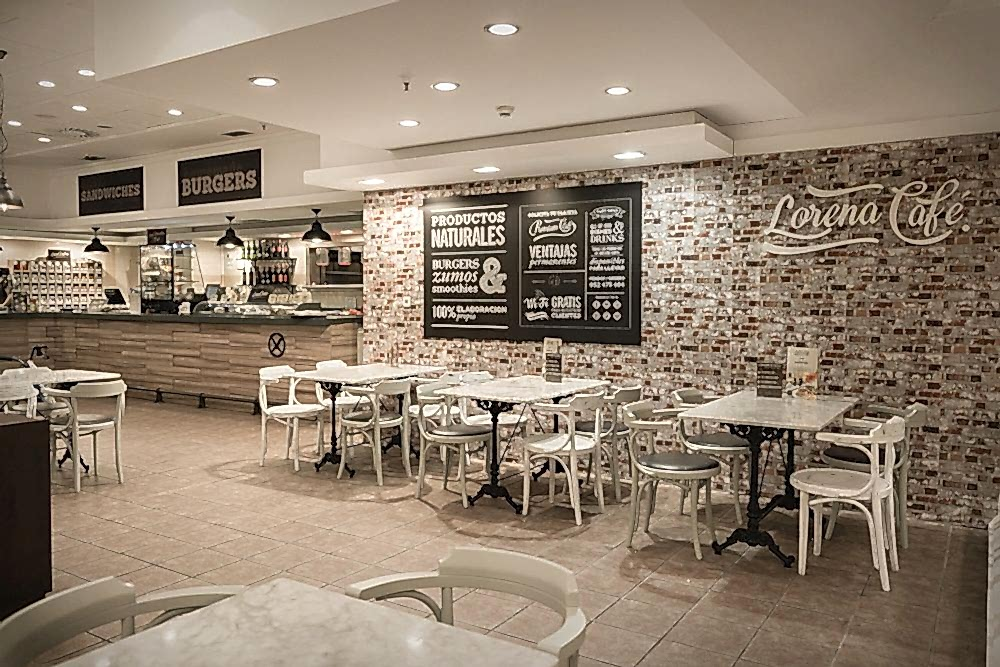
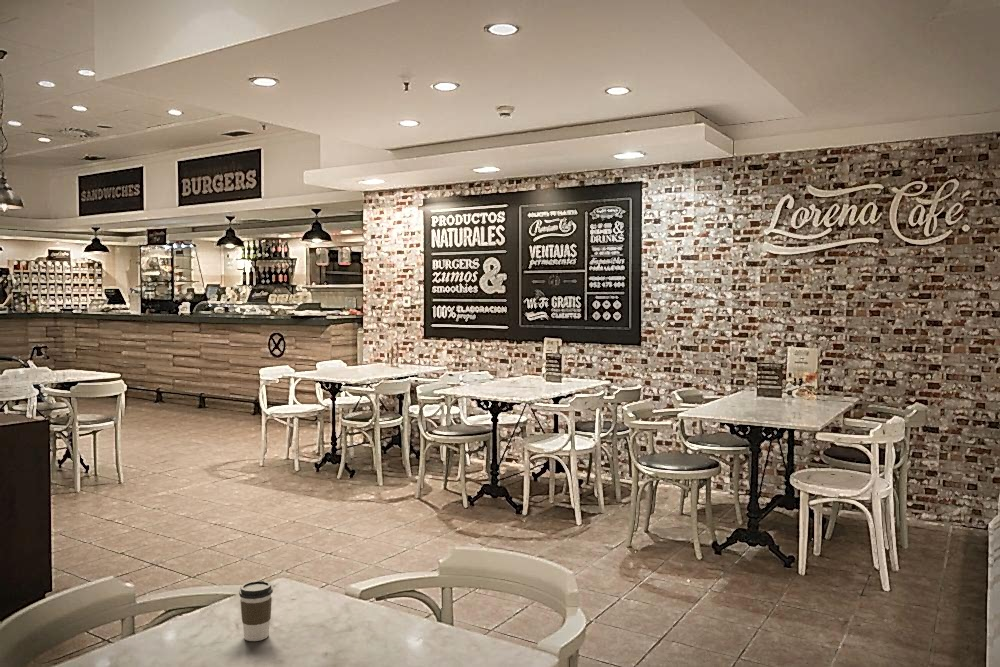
+ coffee cup [238,580,274,642]
